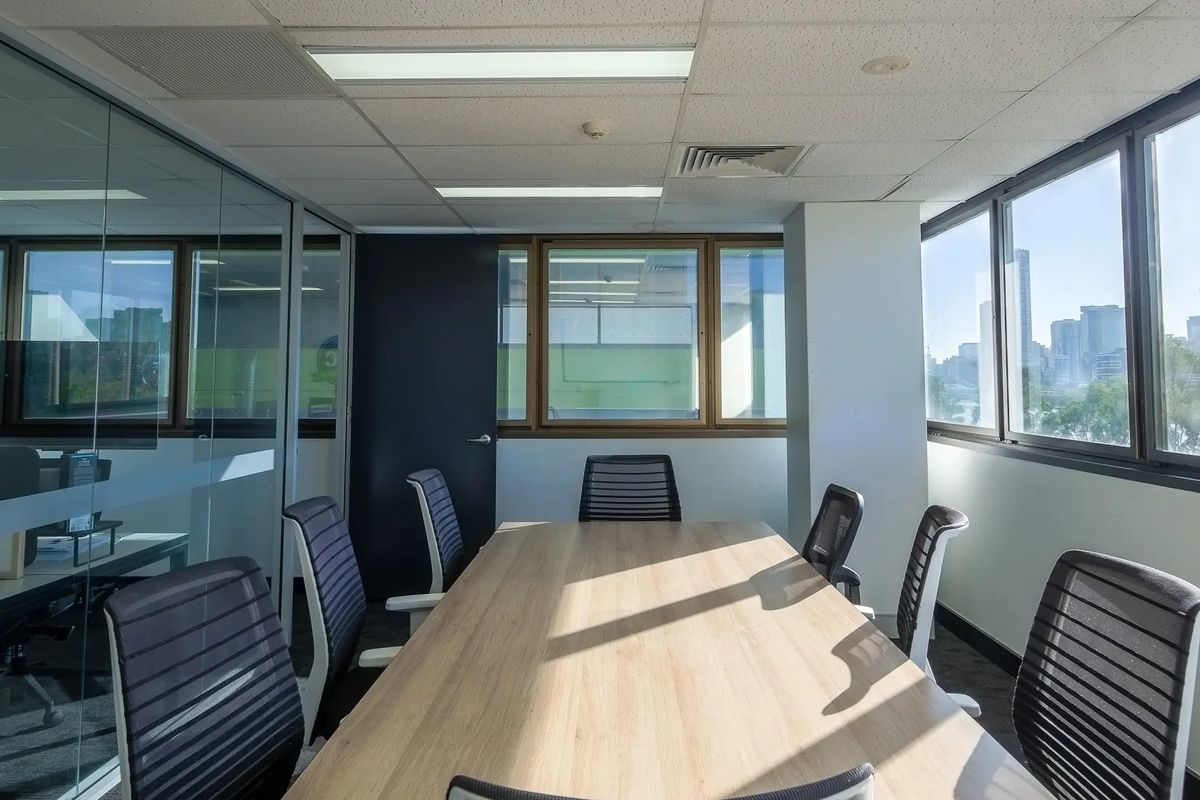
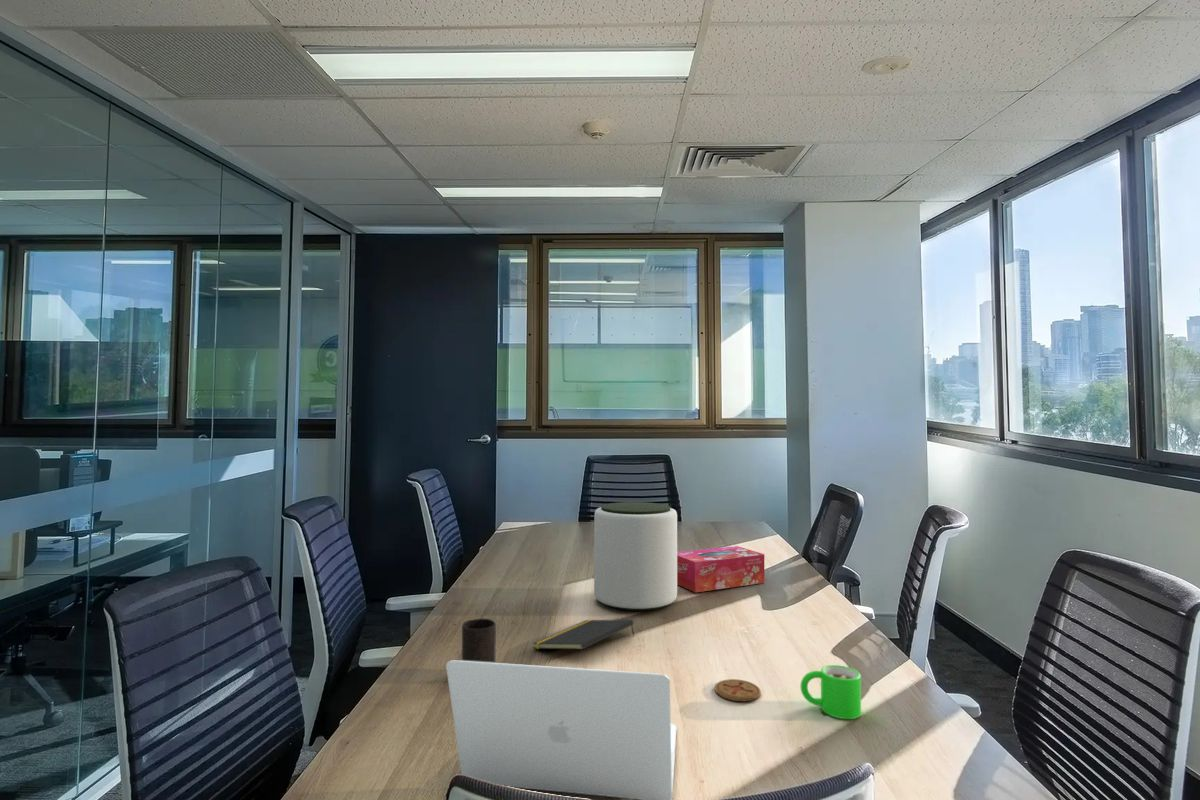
+ tissue box [677,545,766,593]
+ mug [799,664,862,720]
+ coaster [714,678,762,702]
+ cup [461,618,497,663]
+ laptop [445,659,677,800]
+ notepad [532,618,635,651]
+ plant pot [593,501,678,611]
